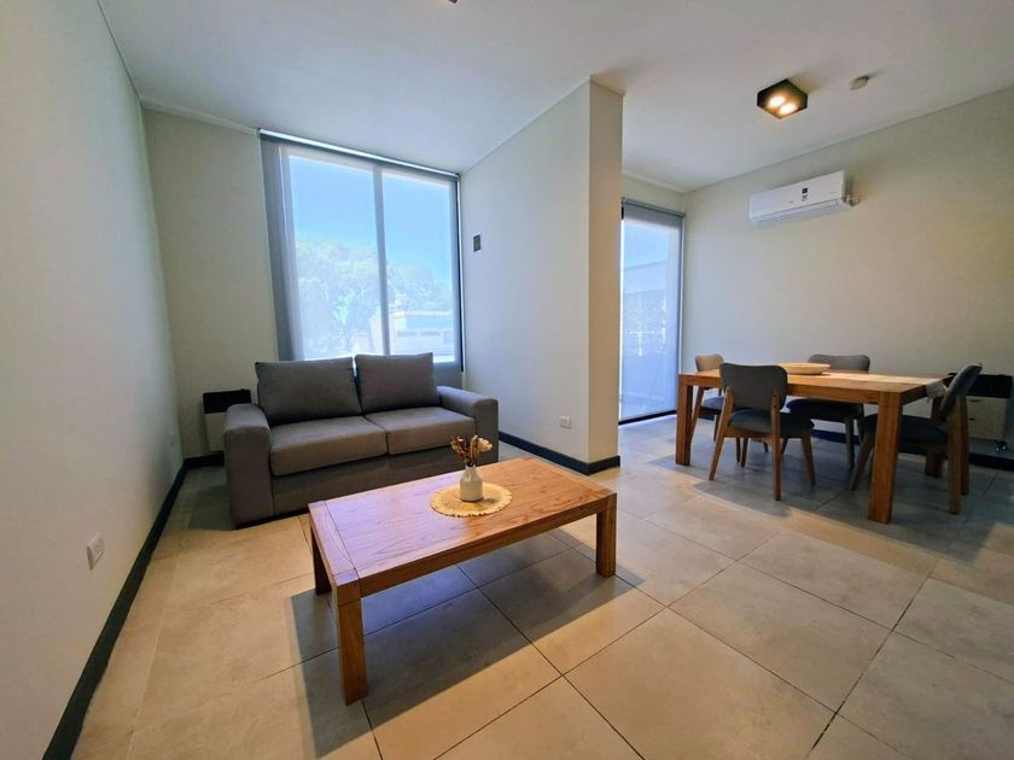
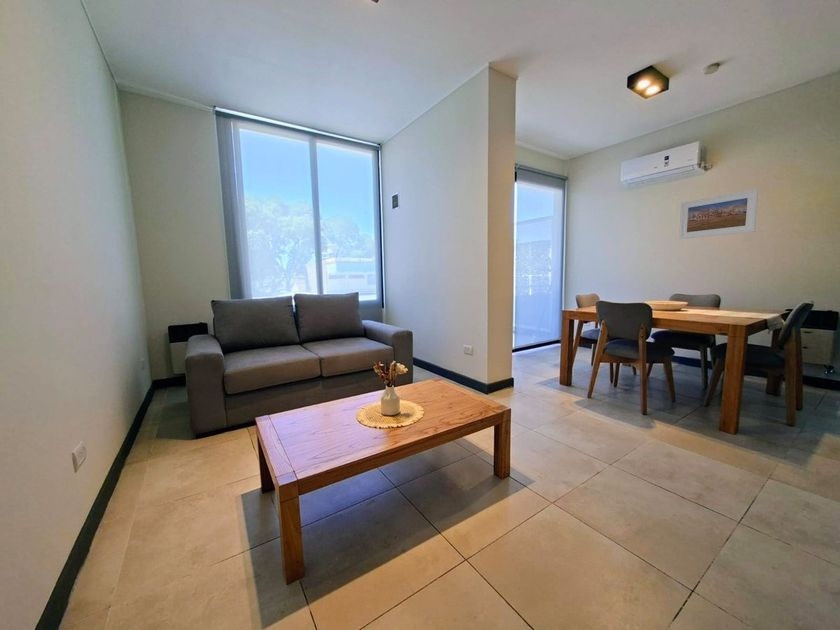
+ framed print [678,188,759,240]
